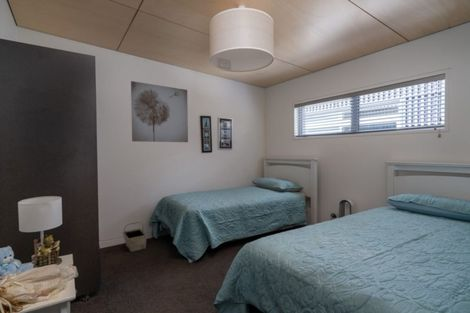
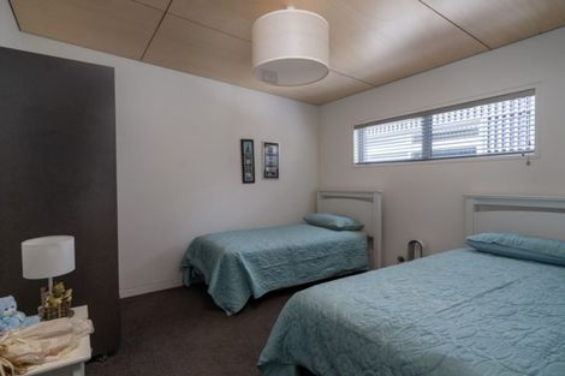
- wall art [130,80,189,143]
- basket [122,221,148,253]
